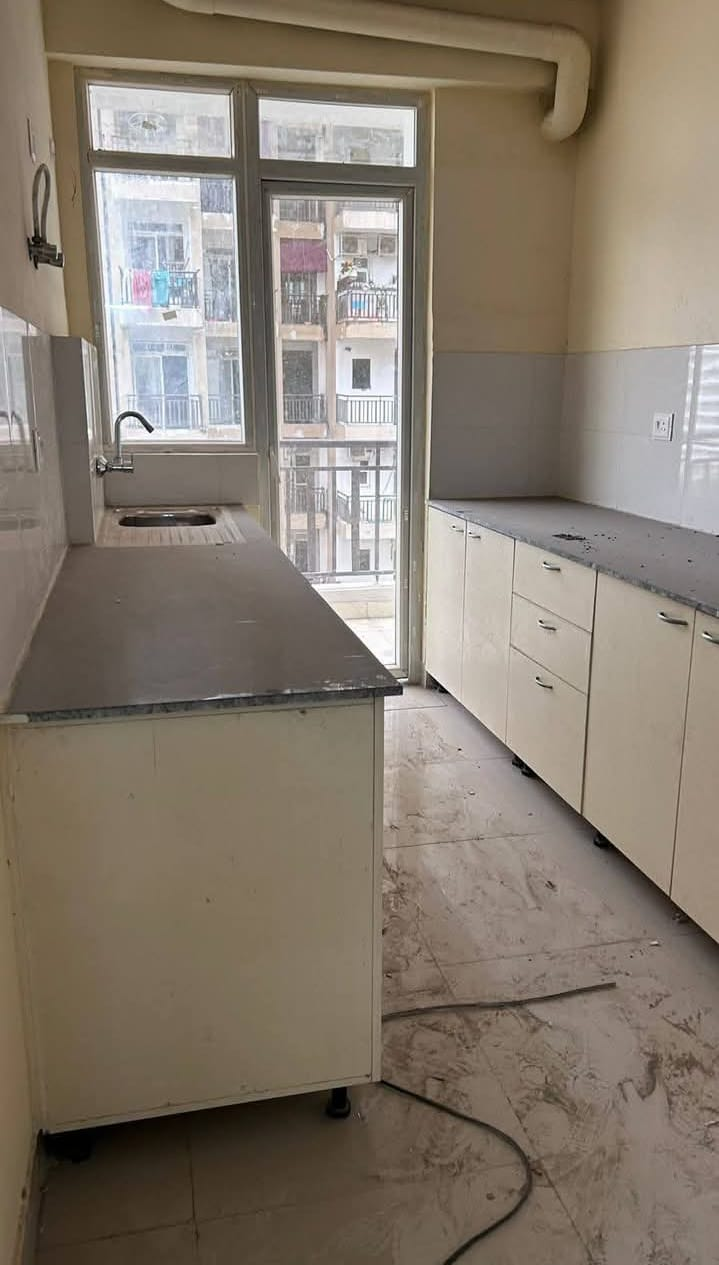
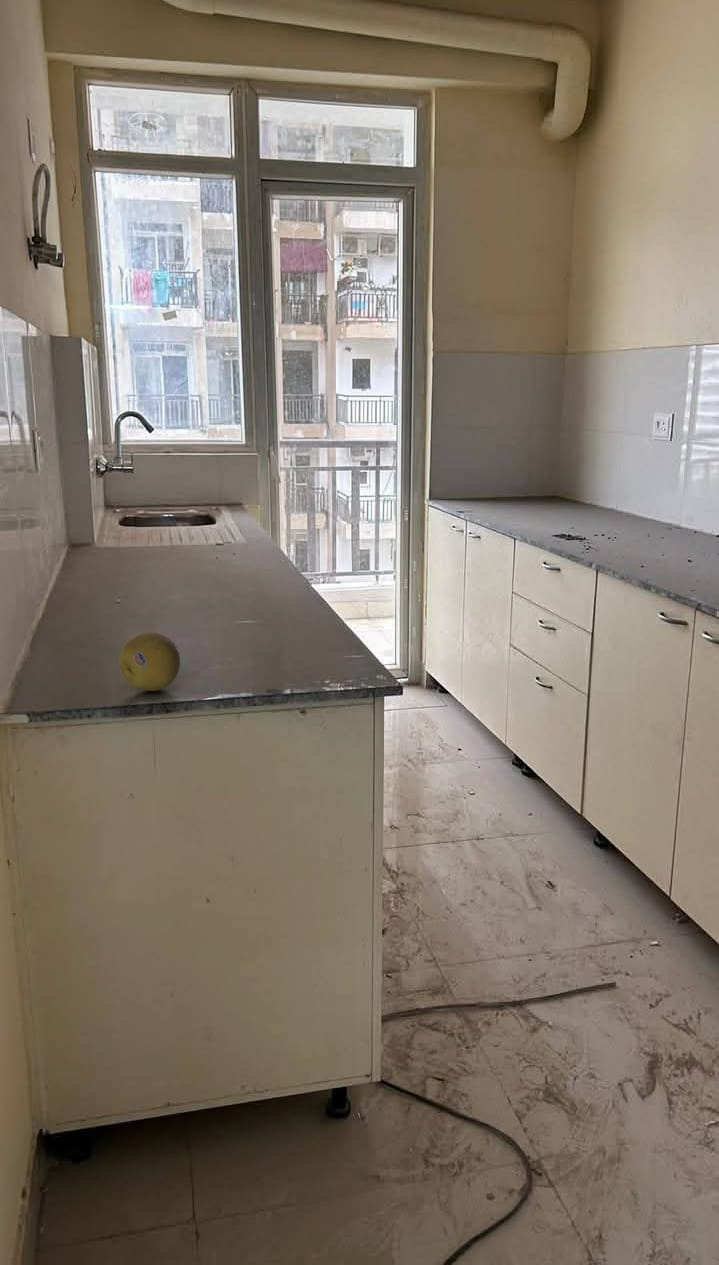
+ fruit [118,631,181,692]
